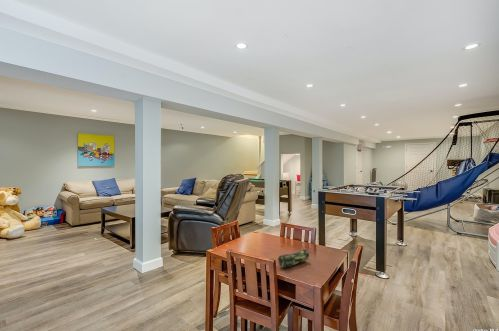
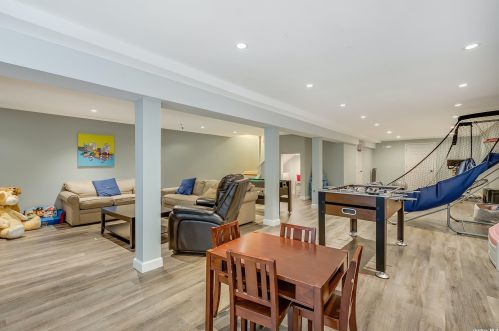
- pencil case [277,247,310,268]
